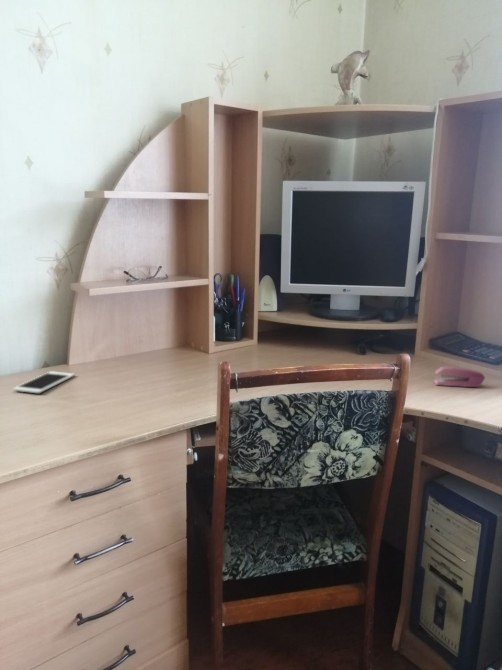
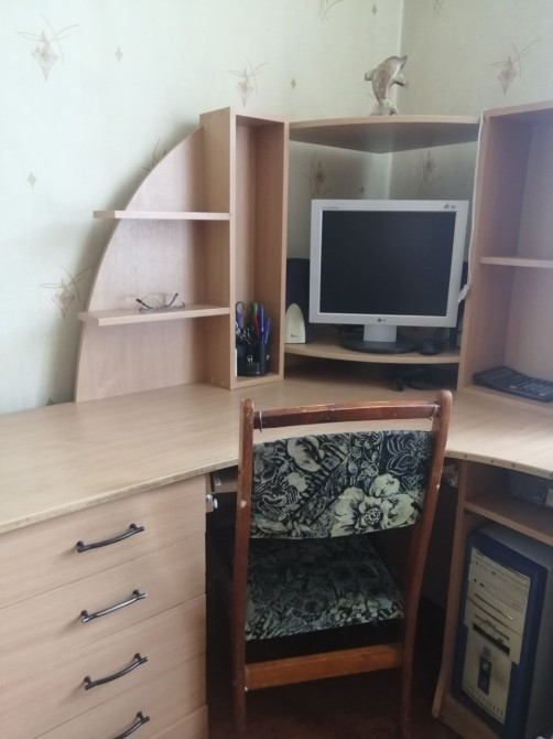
- stapler [433,366,486,388]
- cell phone [12,370,76,394]
